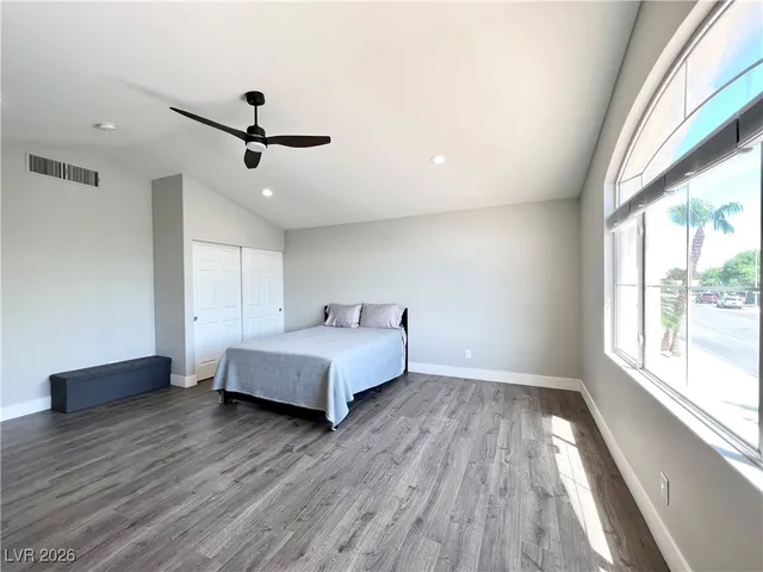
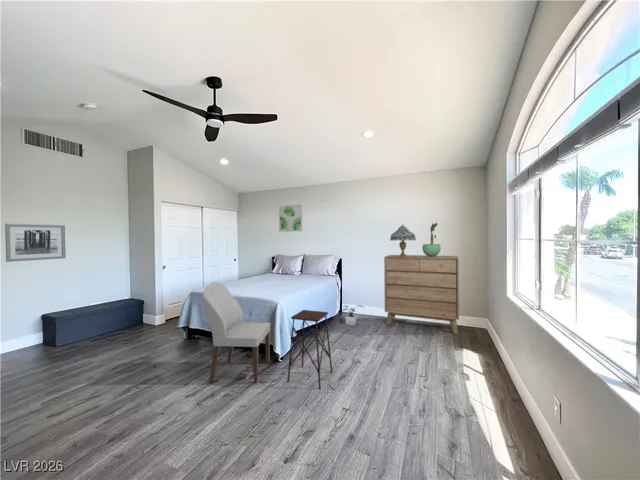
+ potted plant [342,304,364,327]
+ table lamp [389,223,417,257]
+ side table [286,309,333,390]
+ wall art [4,222,67,263]
+ chair [201,281,271,384]
+ potted plant [421,222,442,257]
+ wall art [278,204,304,233]
+ dresser [383,254,460,335]
